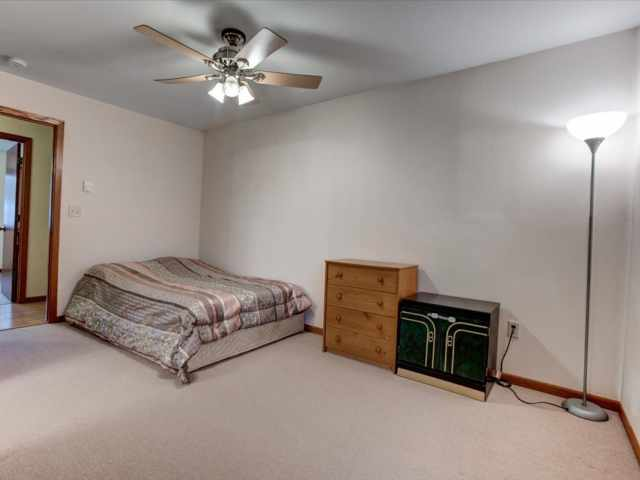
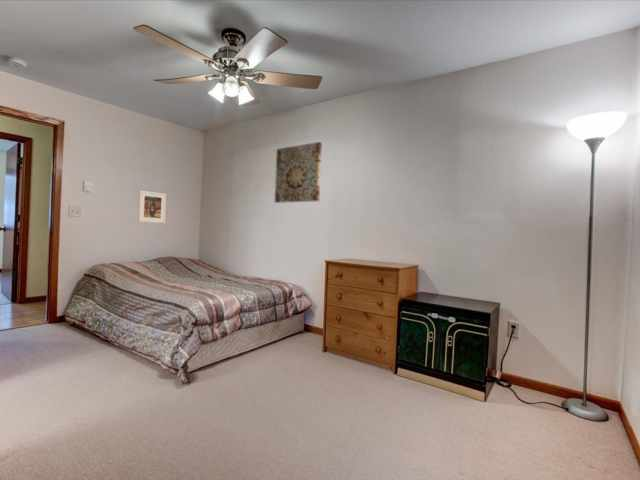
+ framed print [137,190,167,224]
+ wall art [274,141,323,204]
